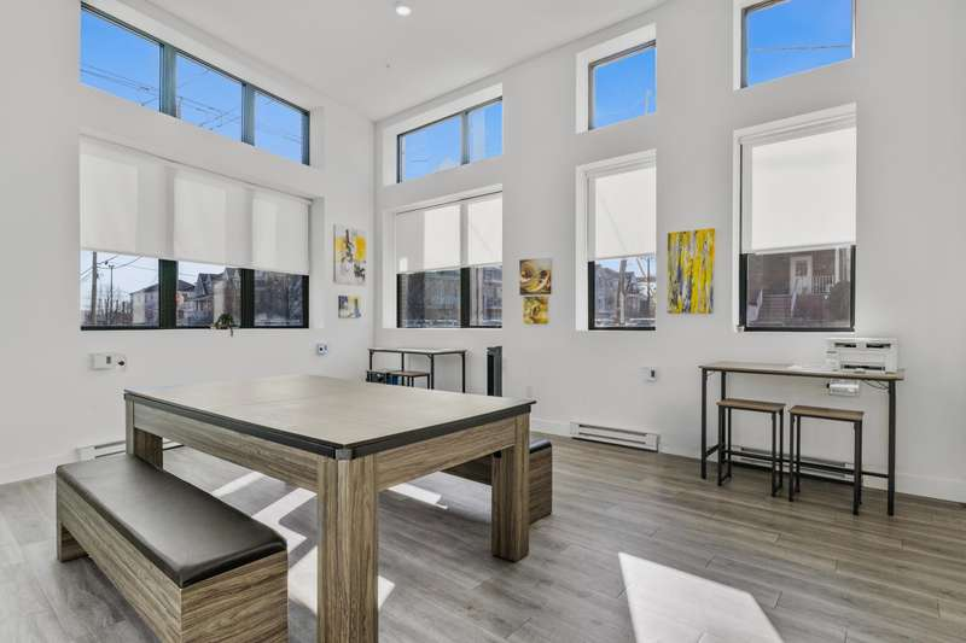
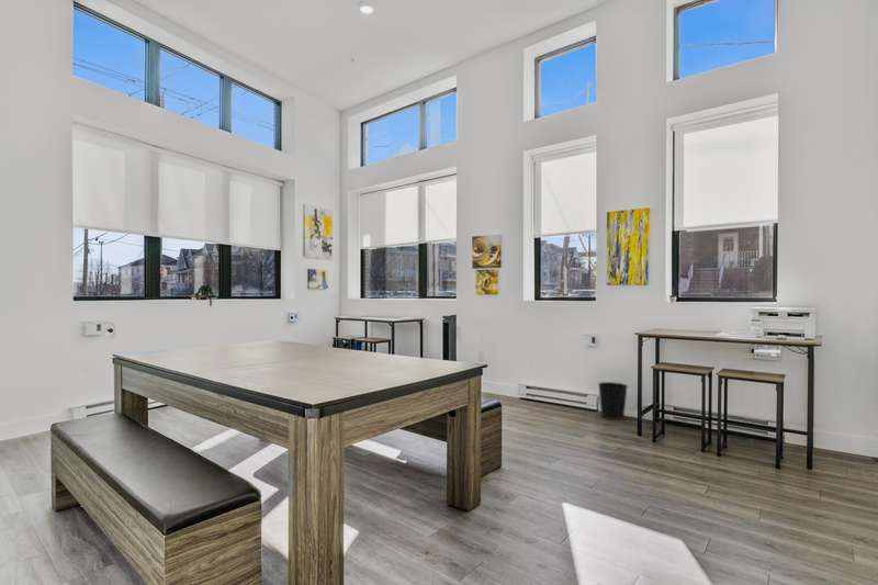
+ wastebasket [597,381,629,420]
